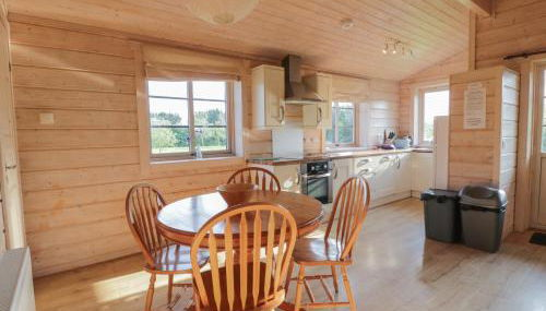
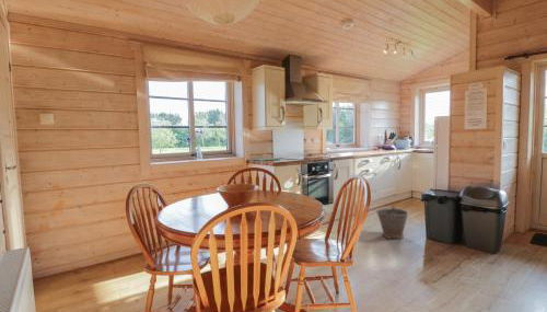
+ bucket [375,205,410,240]
